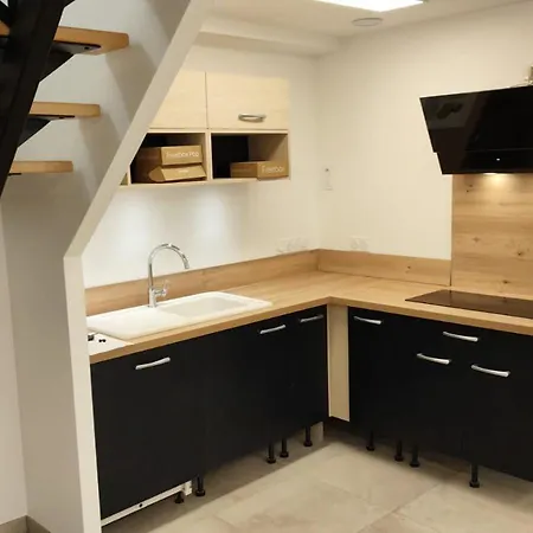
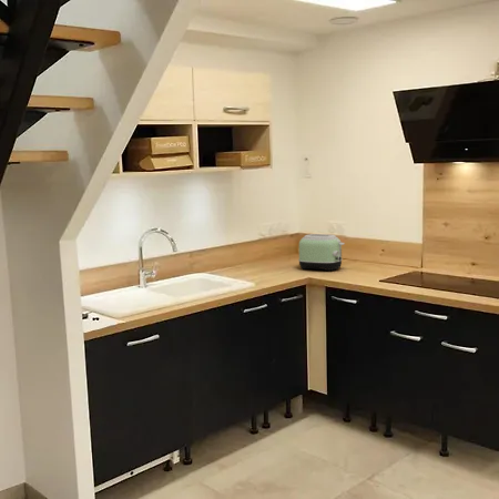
+ toaster [297,233,346,272]
